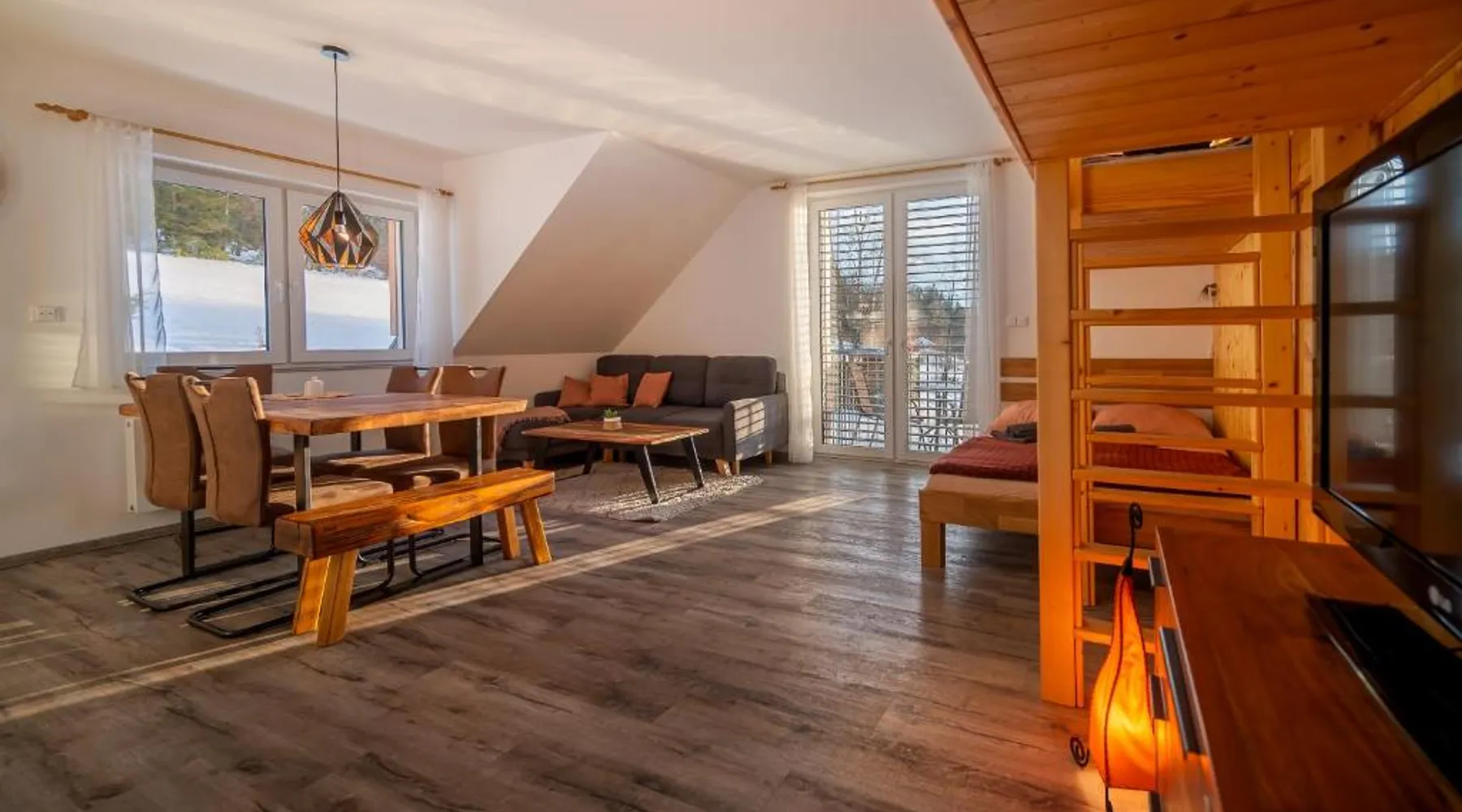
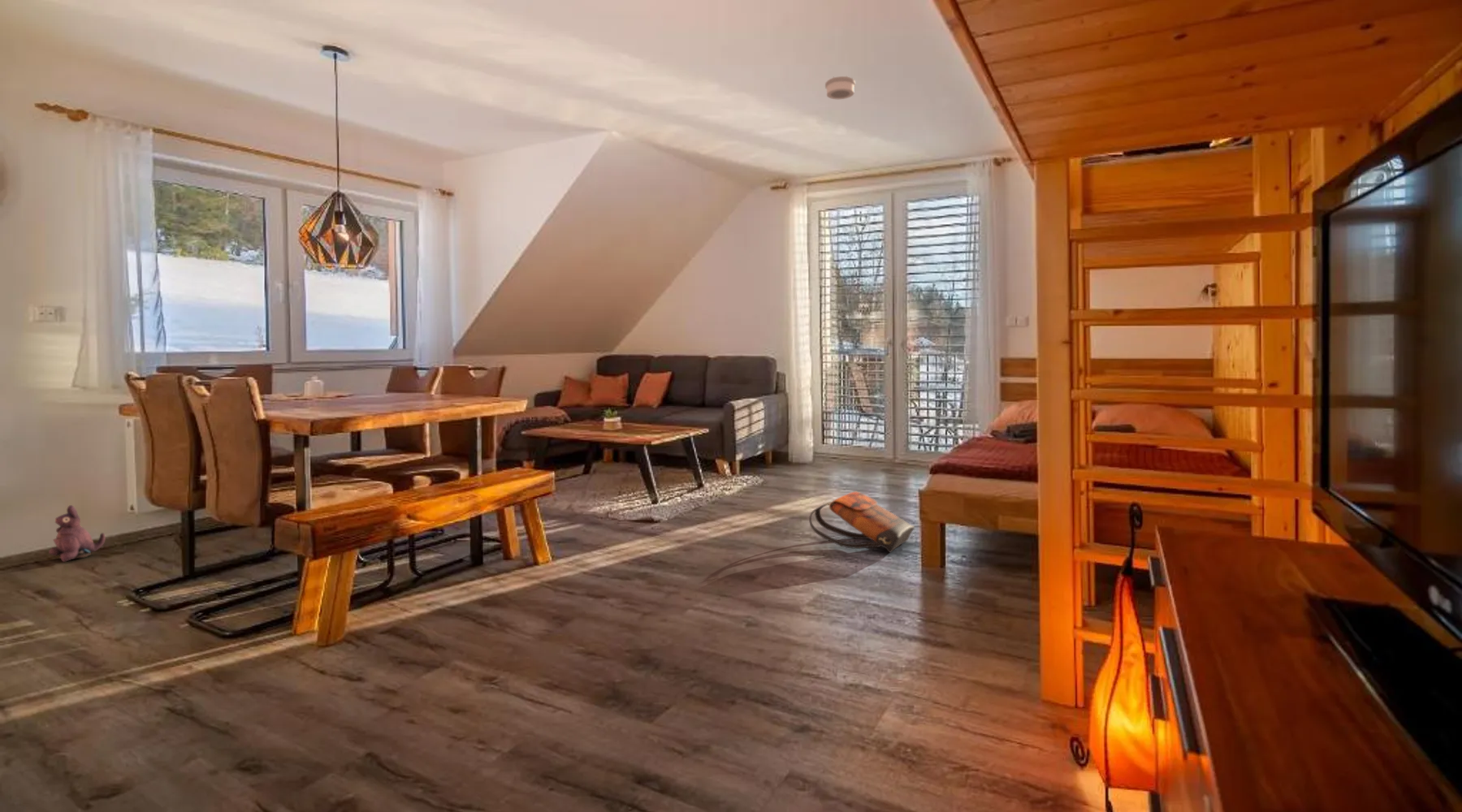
+ plush toy [48,504,106,563]
+ backpack [808,491,915,554]
+ smoke detector [824,76,856,100]
